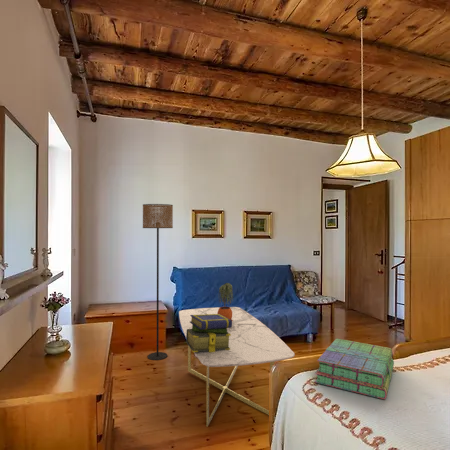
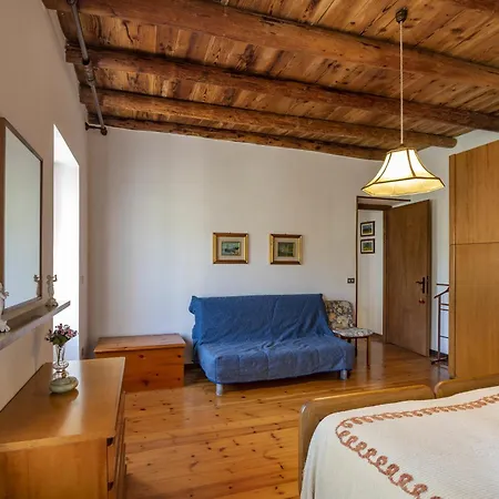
- stack of books [314,338,395,400]
- potted plant [217,282,234,321]
- stack of books [185,314,232,353]
- coffee table [178,306,296,427]
- floor lamp [142,203,174,361]
